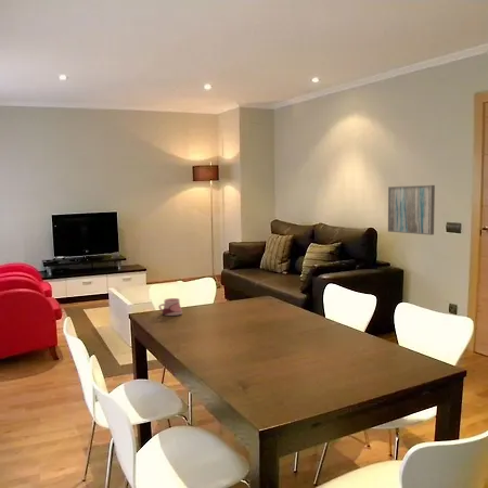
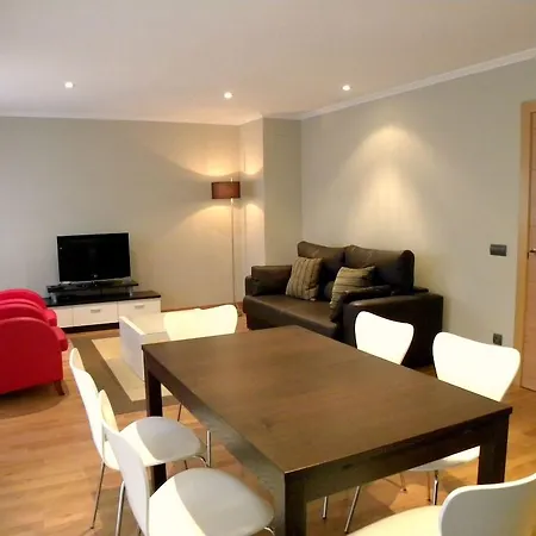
- mug [157,297,183,317]
- wall art [387,184,436,236]
